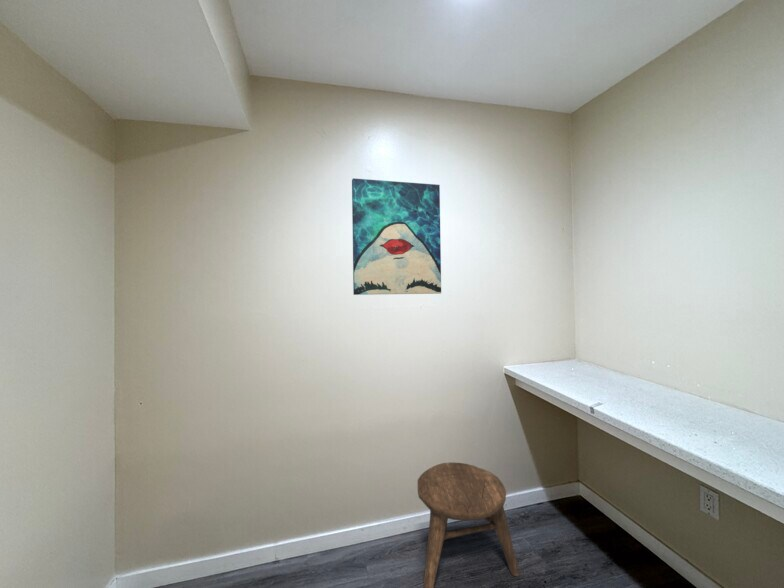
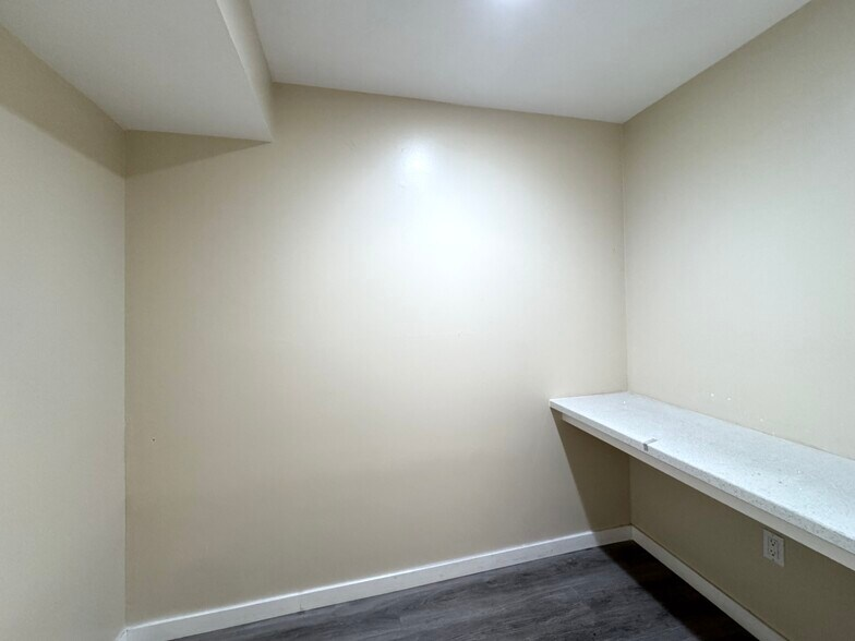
- stool [417,461,520,588]
- wall art [351,177,442,296]
